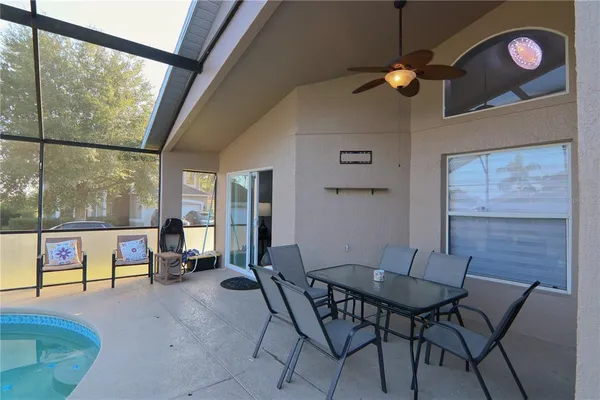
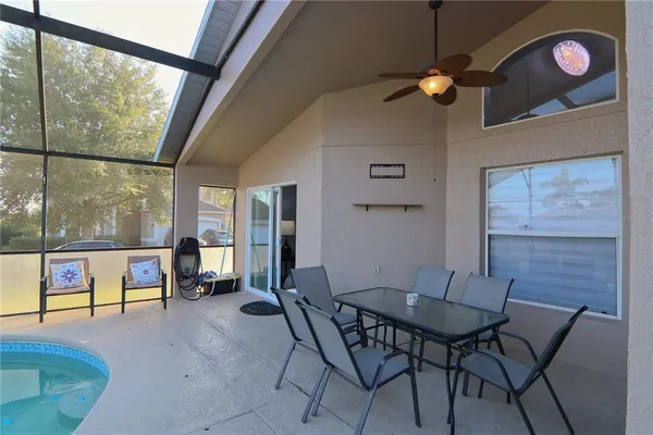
- side table [153,251,183,286]
